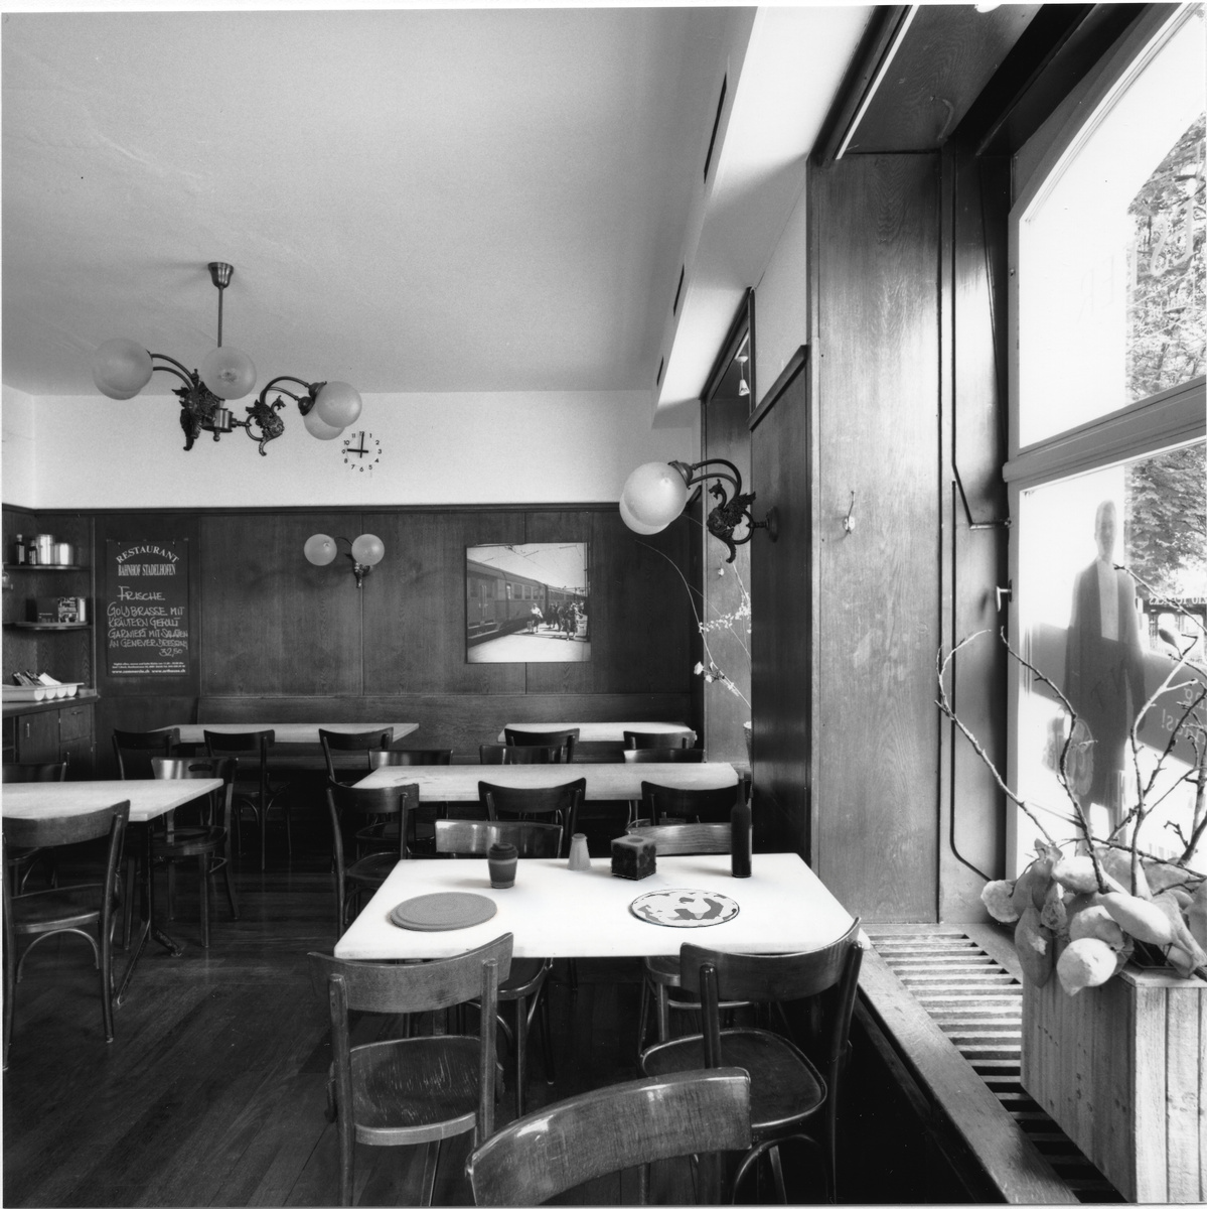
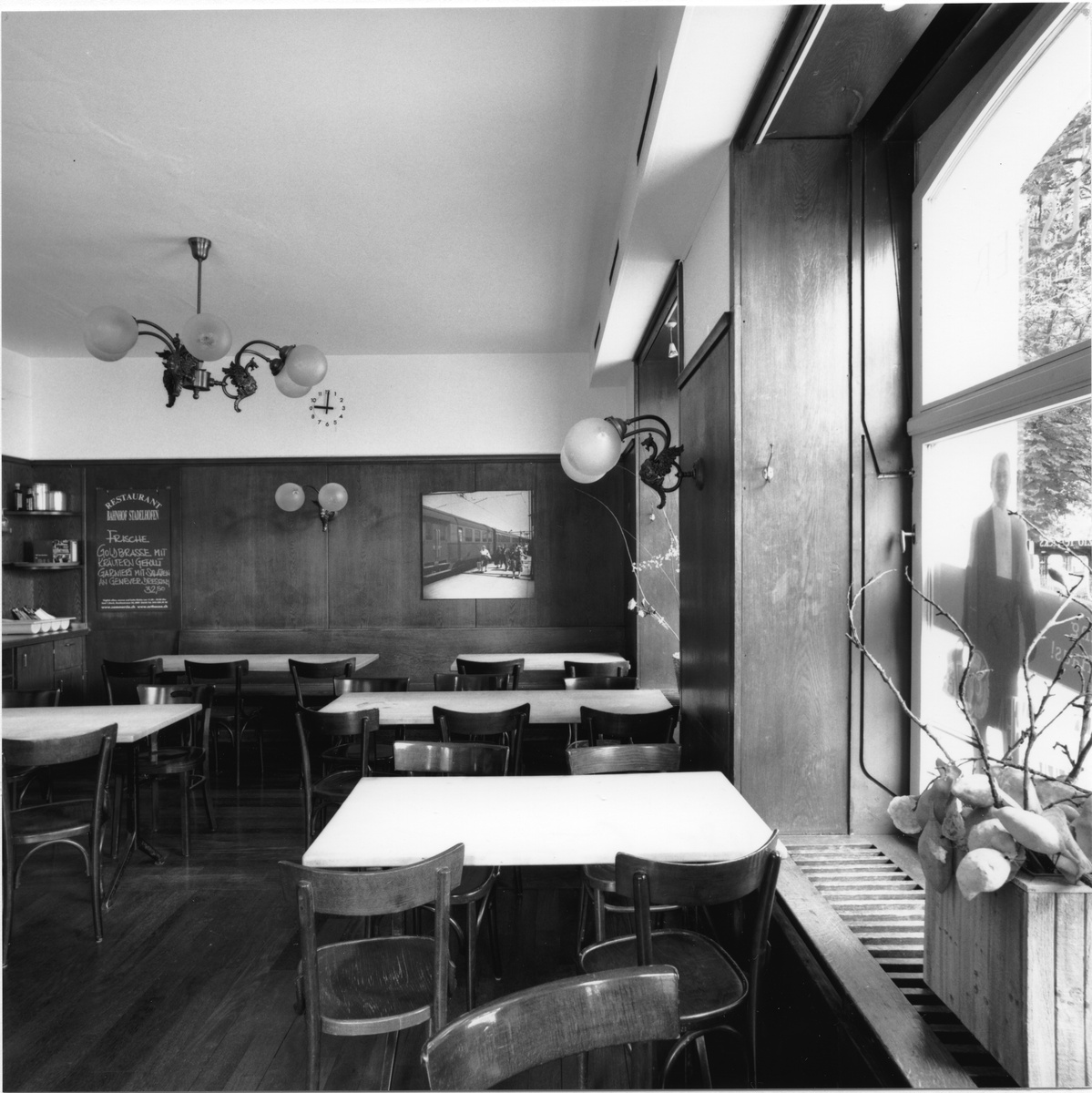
- plate [389,890,497,932]
- saltshaker [567,832,592,872]
- candle [609,833,658,880]
- plate [630,887,741,928]
- wine bottle [730,771,753,878]
- coffee cup [485,842,519,889]
